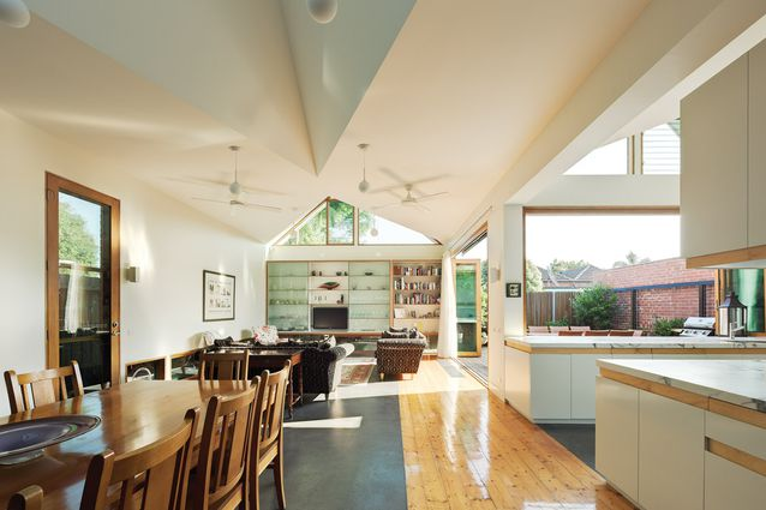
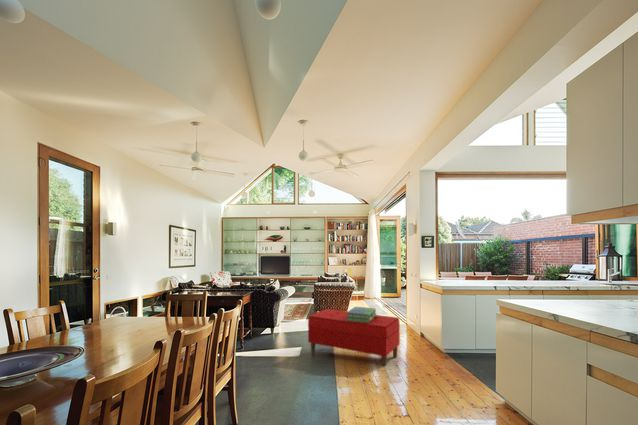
+ stack of books [346,306,377,323]
+ bench [307,308,401,367]
